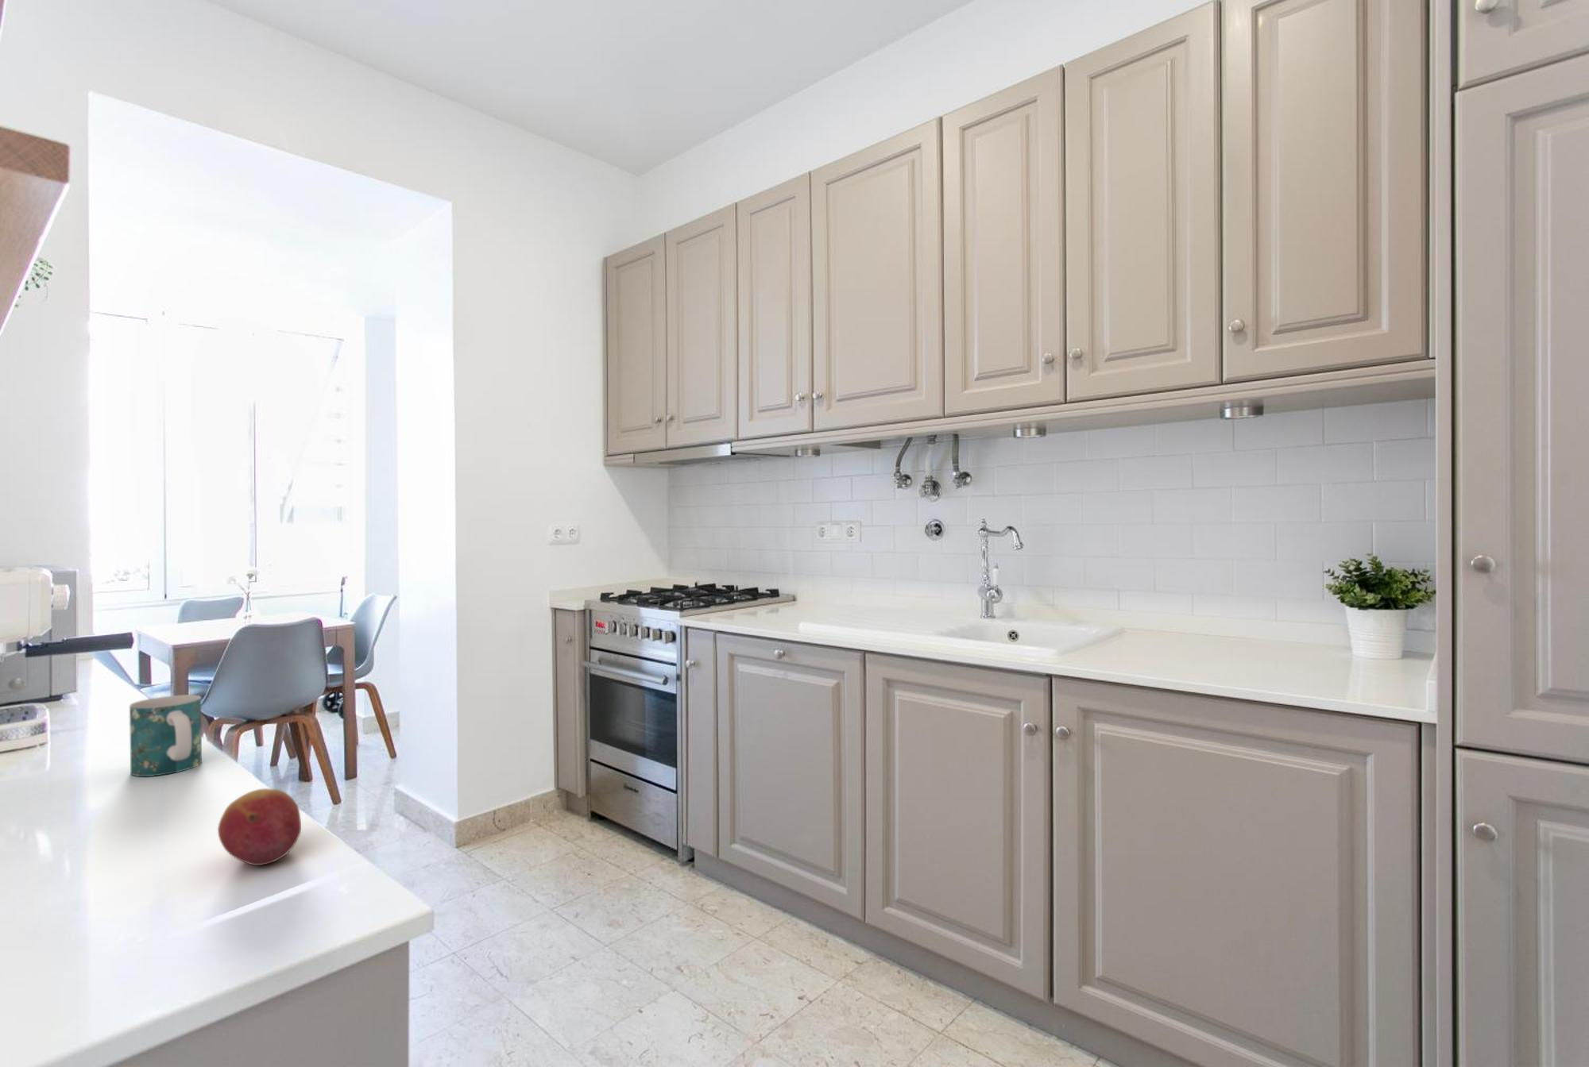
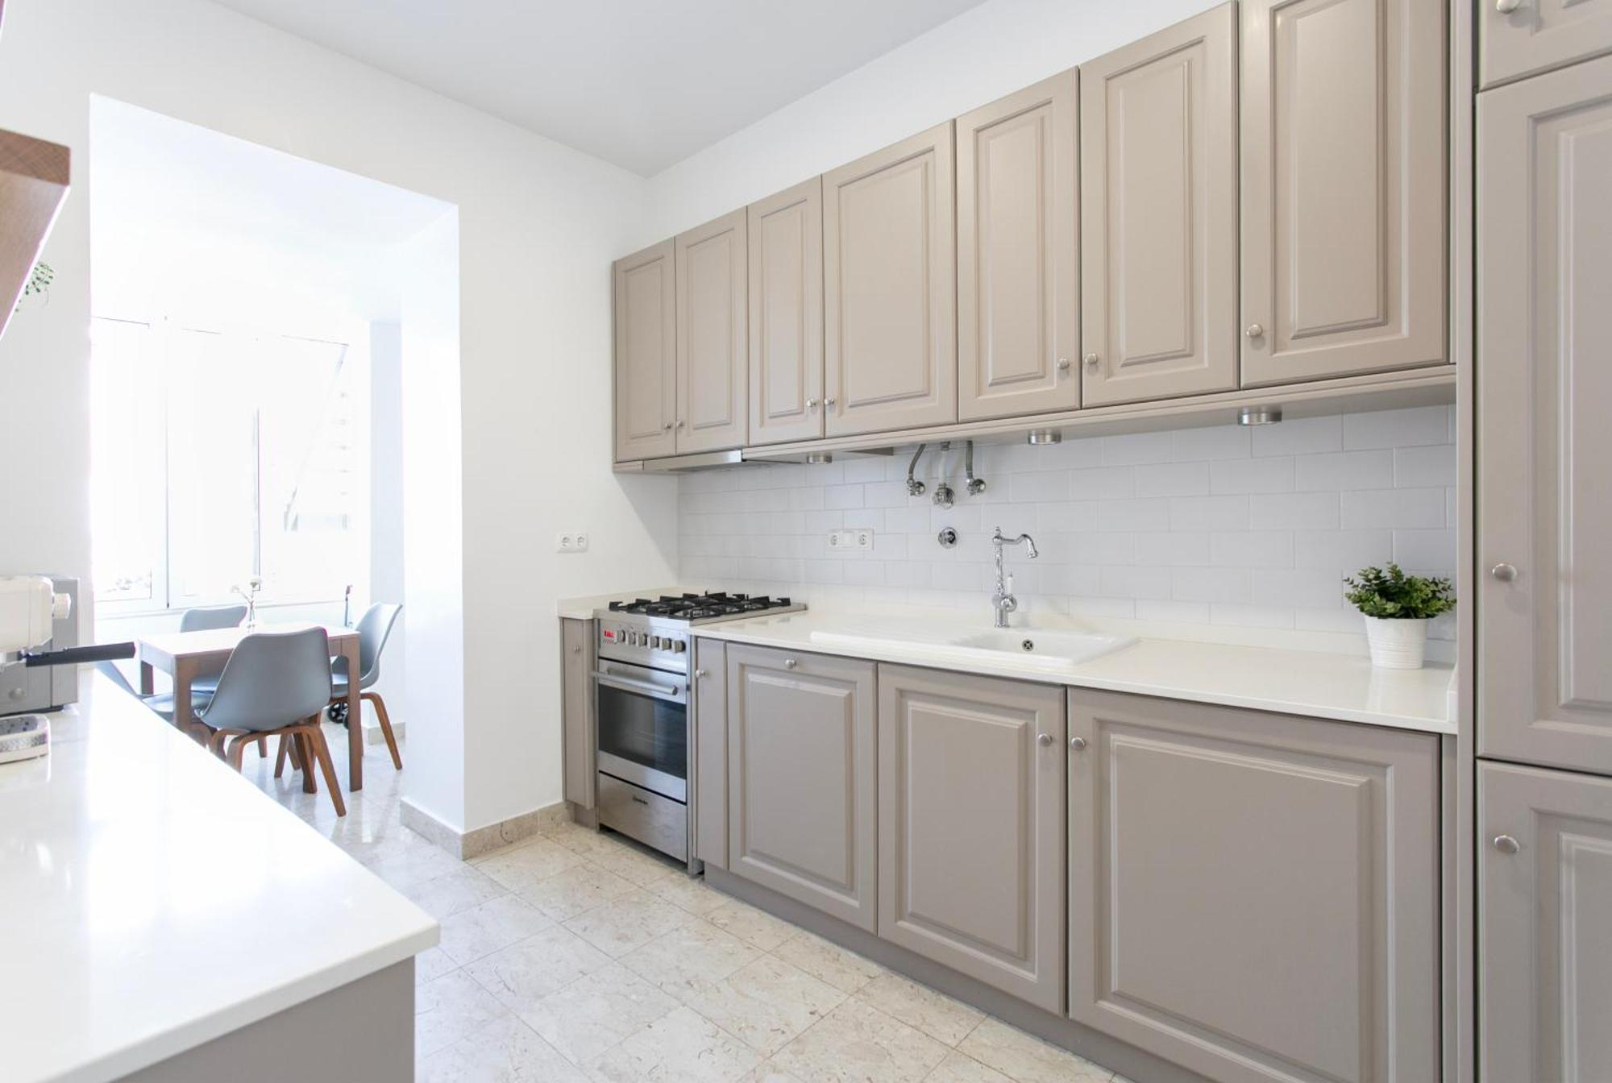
- mug [129,694,202,778]
- fruit [217,787,301,866]
